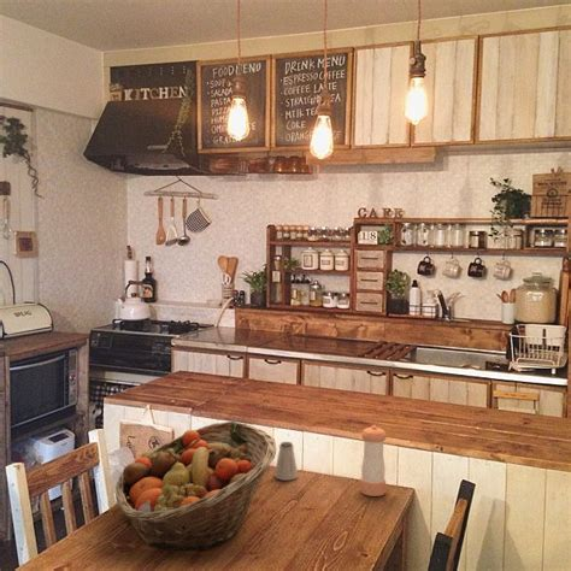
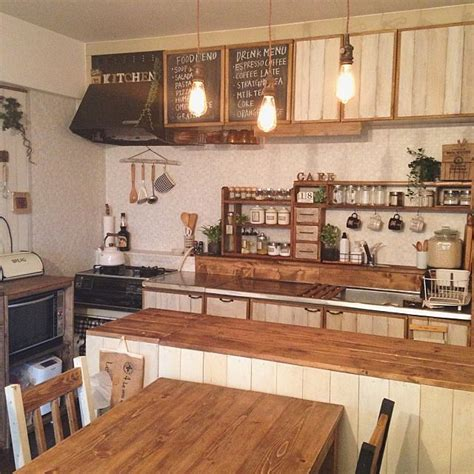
- saltshaker [273,441,299,482]
- pepper shaker [359,424,388,498]
- fruit basket [114,420,277,552]
